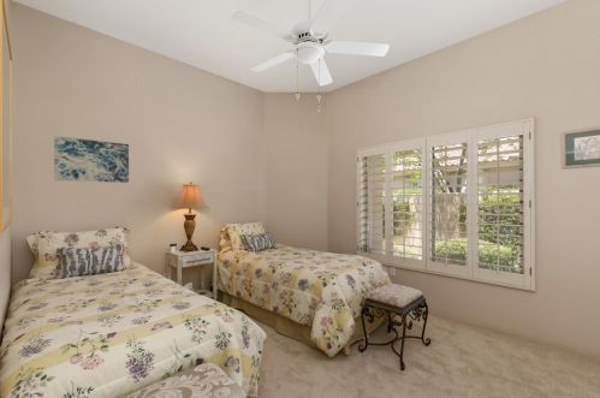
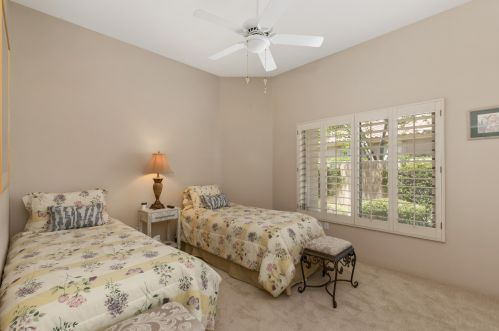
- wall art [53,135,130,184]
